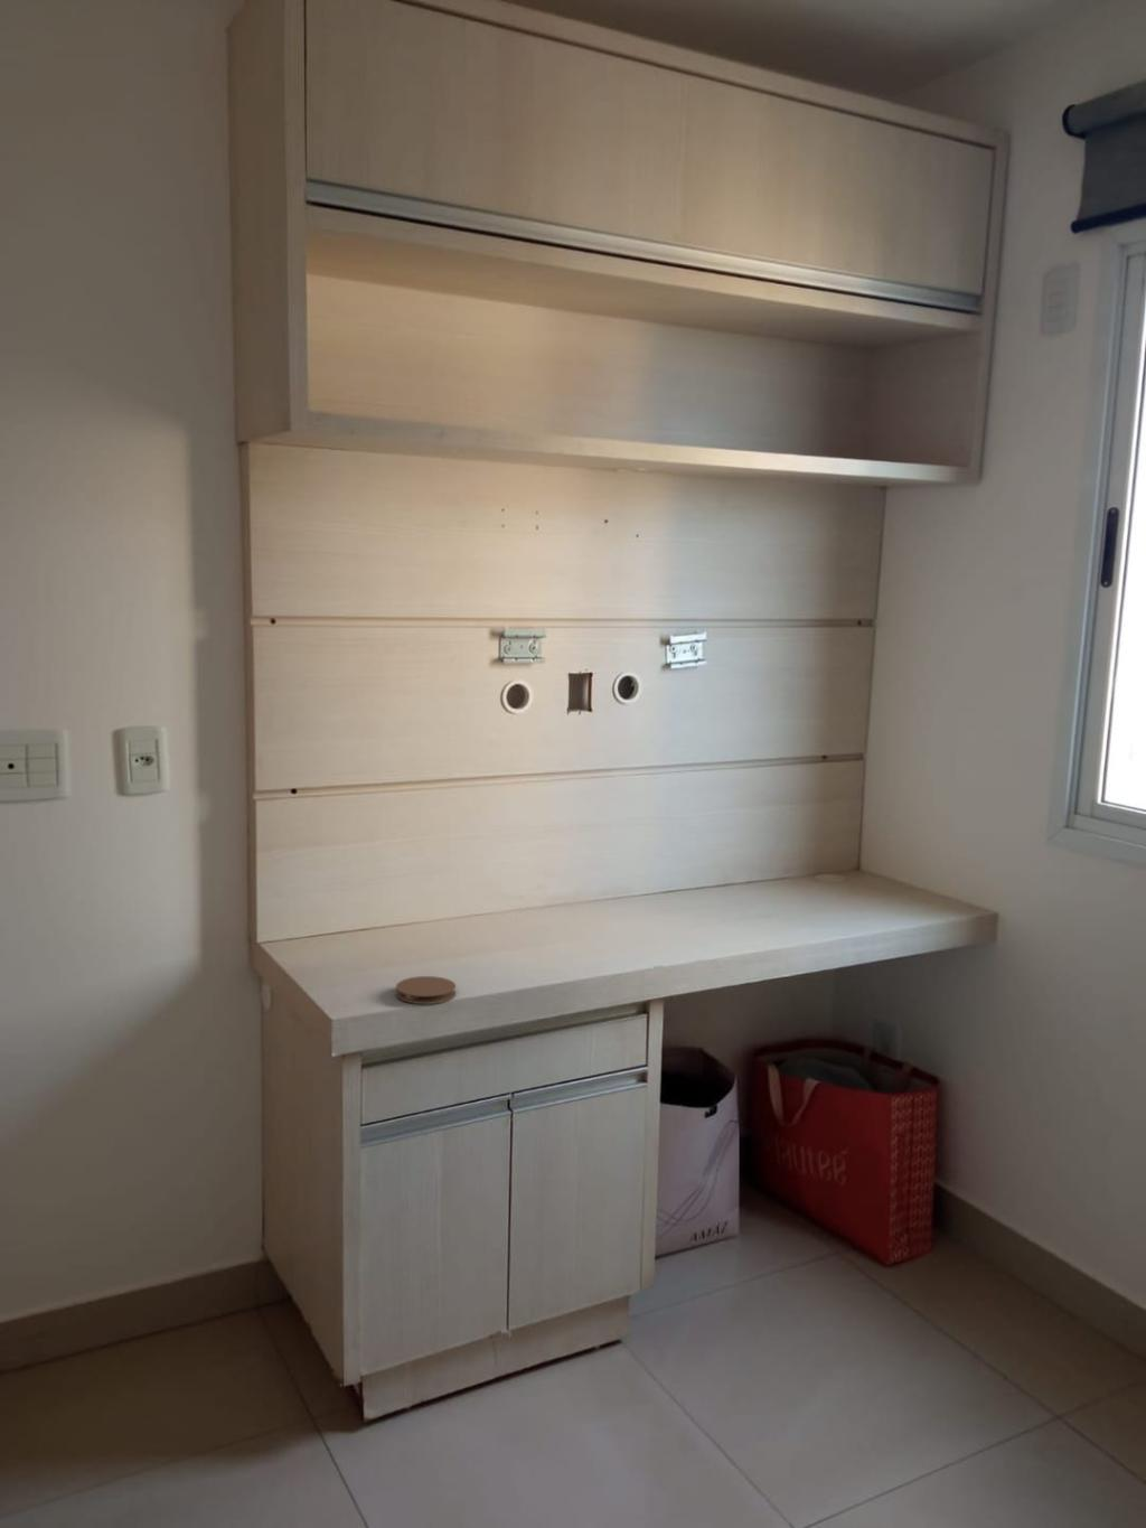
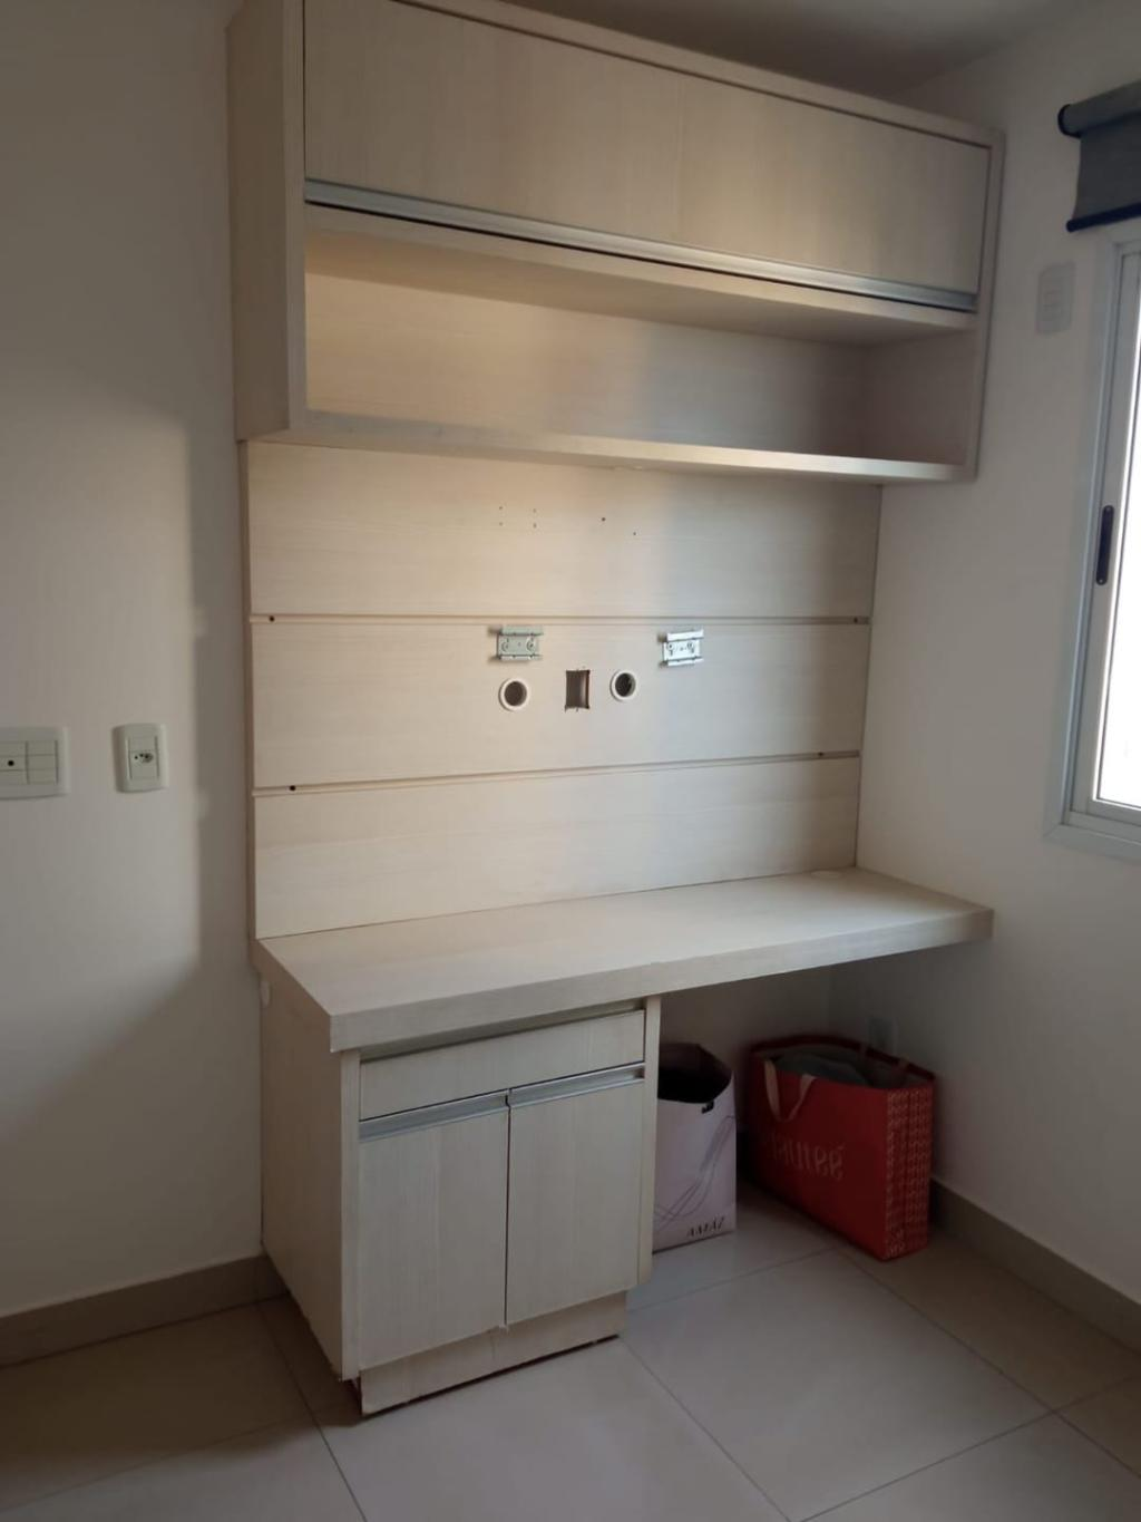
- coaster [395,975,456,1005]
